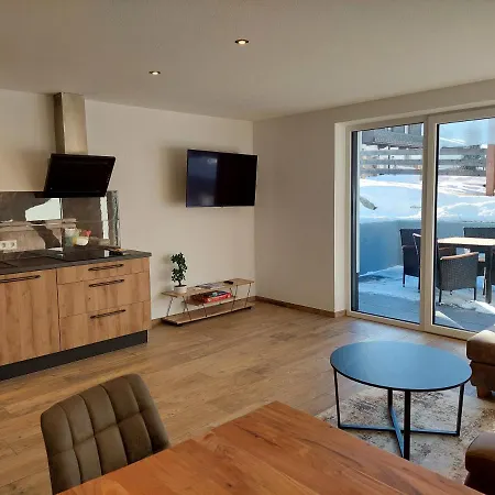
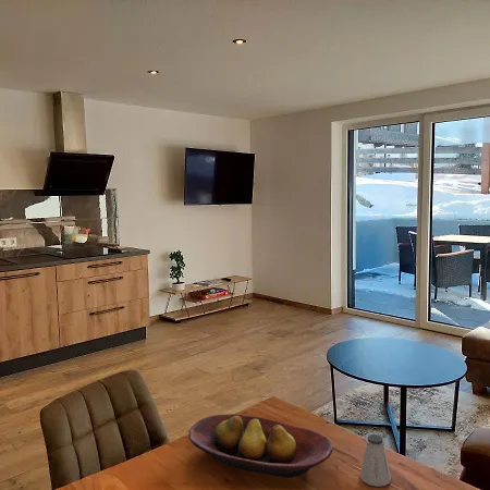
+ fruit bowl [187,413,334,478]
+ saltshaker [358,433,392,488]
